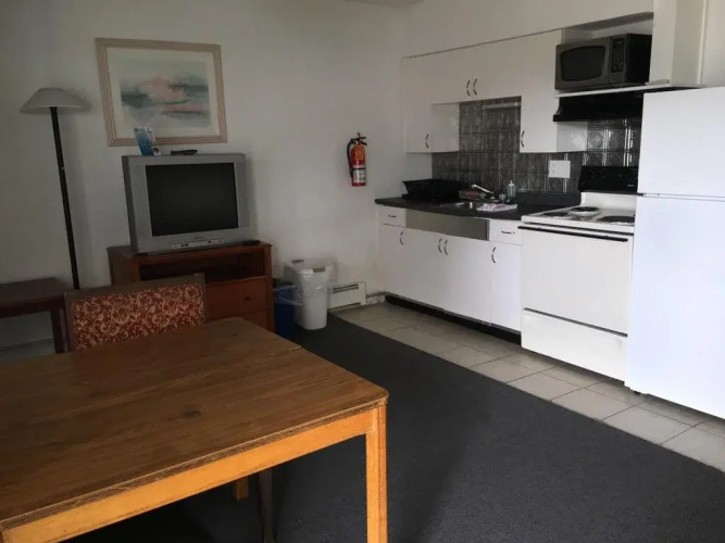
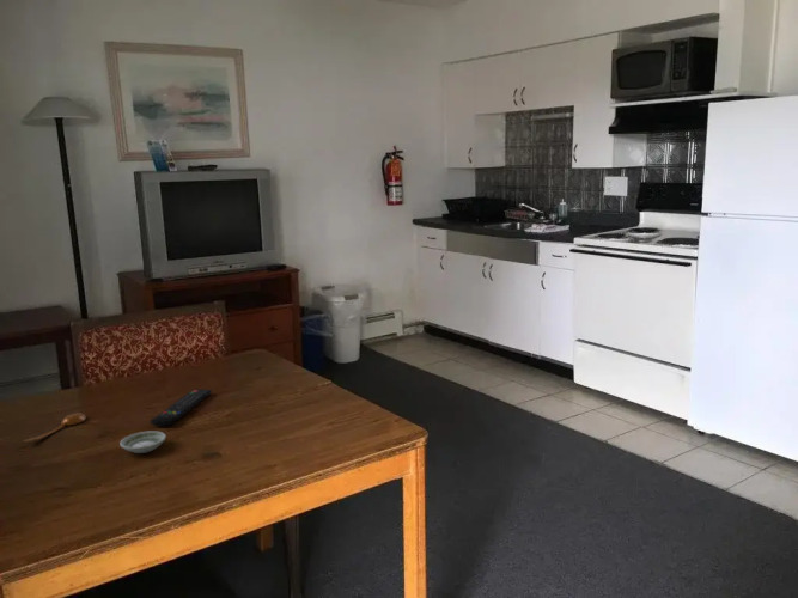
+ remote control [150,388,213,428]
+ saucer [118,429,167,454]
+ spoon [23,411,87,443]
